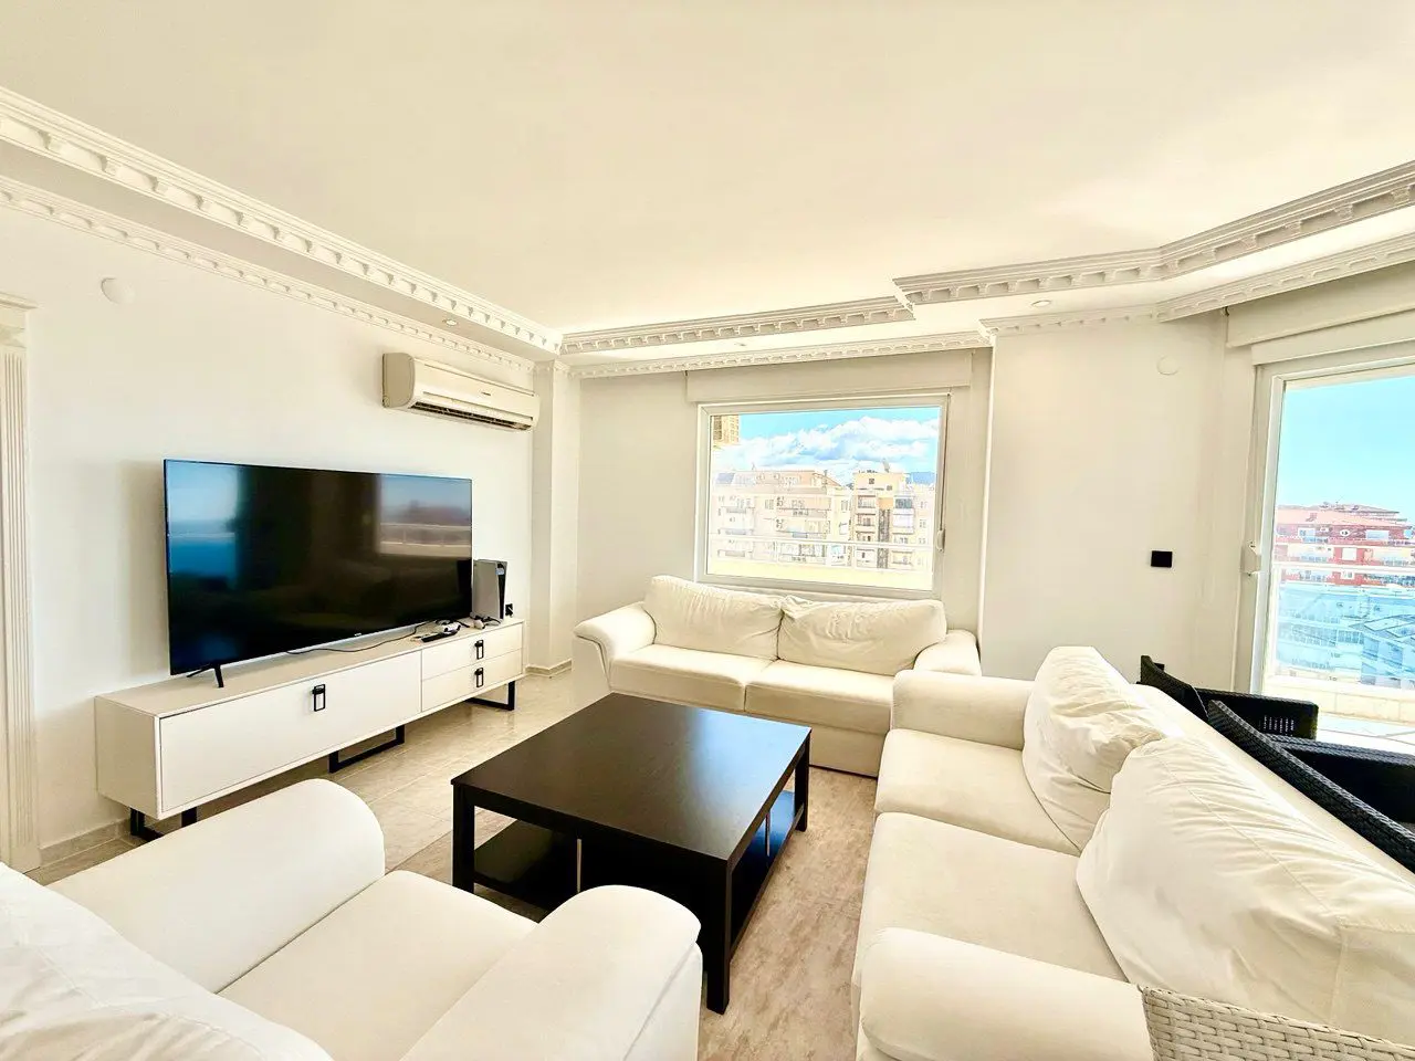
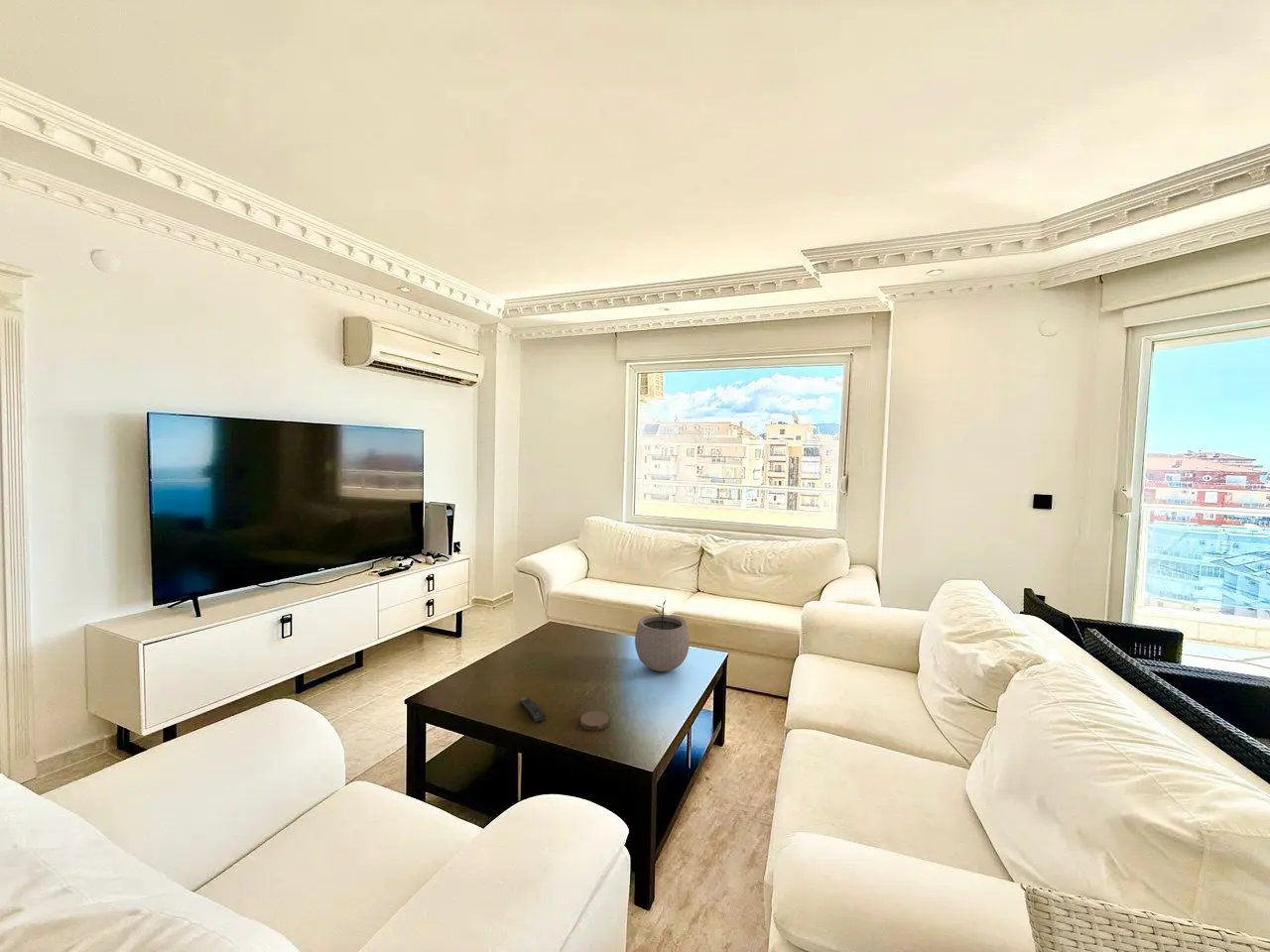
+ plant pot [634,600,691,672]
+ remote control [519,697,547,723]
+ coaster [579,710,610,731]
